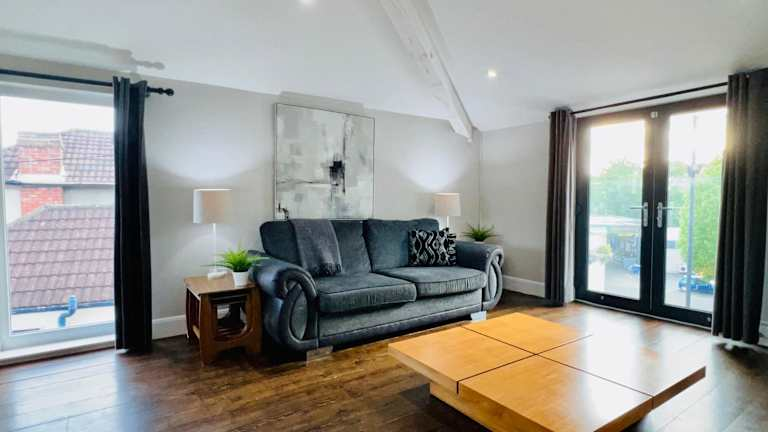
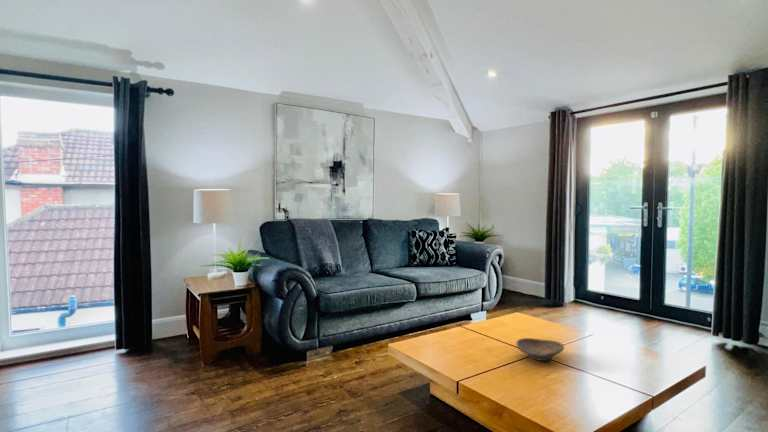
+ decorative bowl [515,337,565,362]
